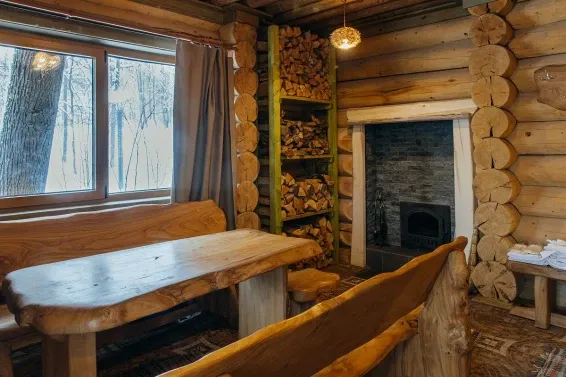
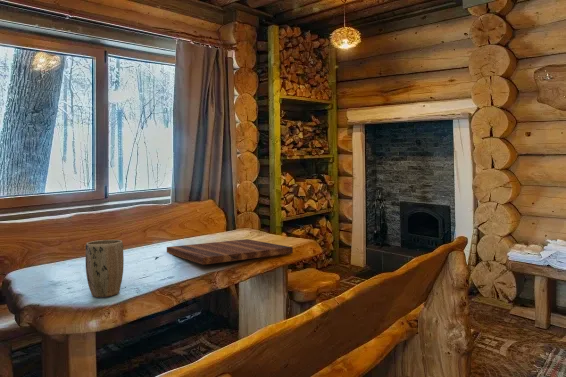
+ plant pot [85,239,125,298]
+ cutting board [166,238,294,266]
